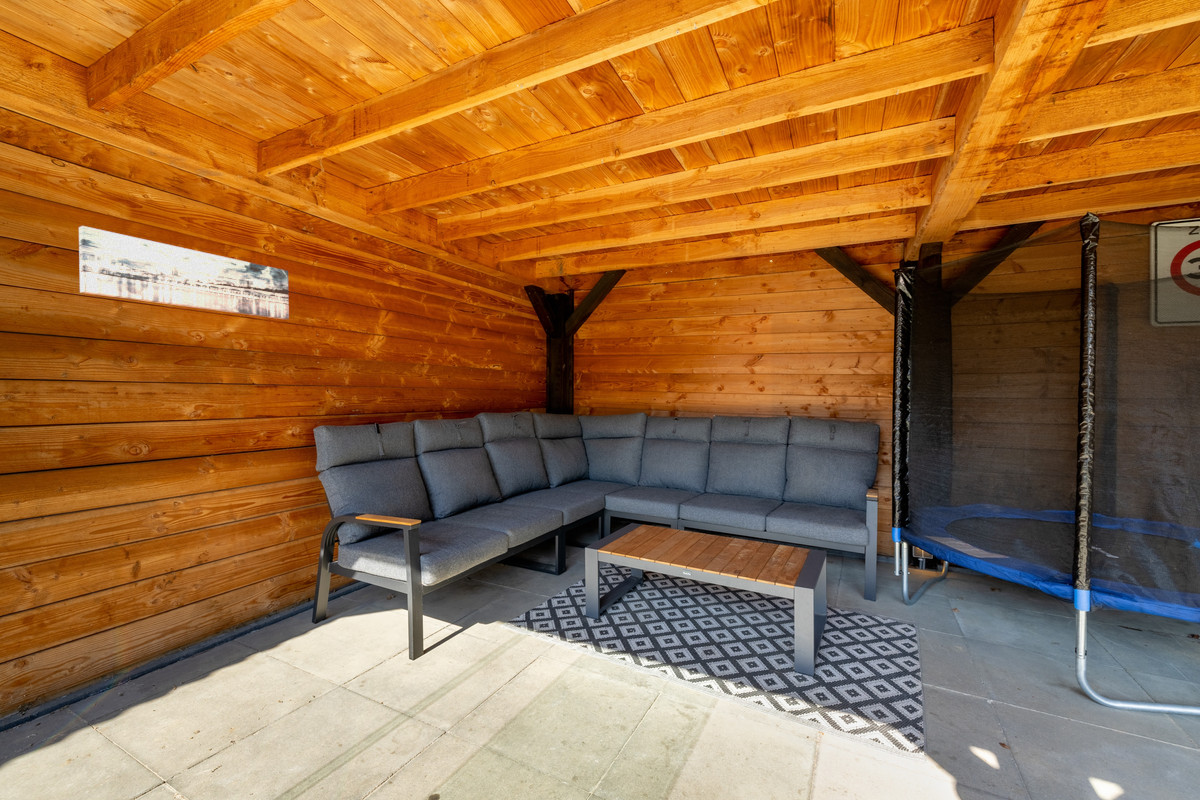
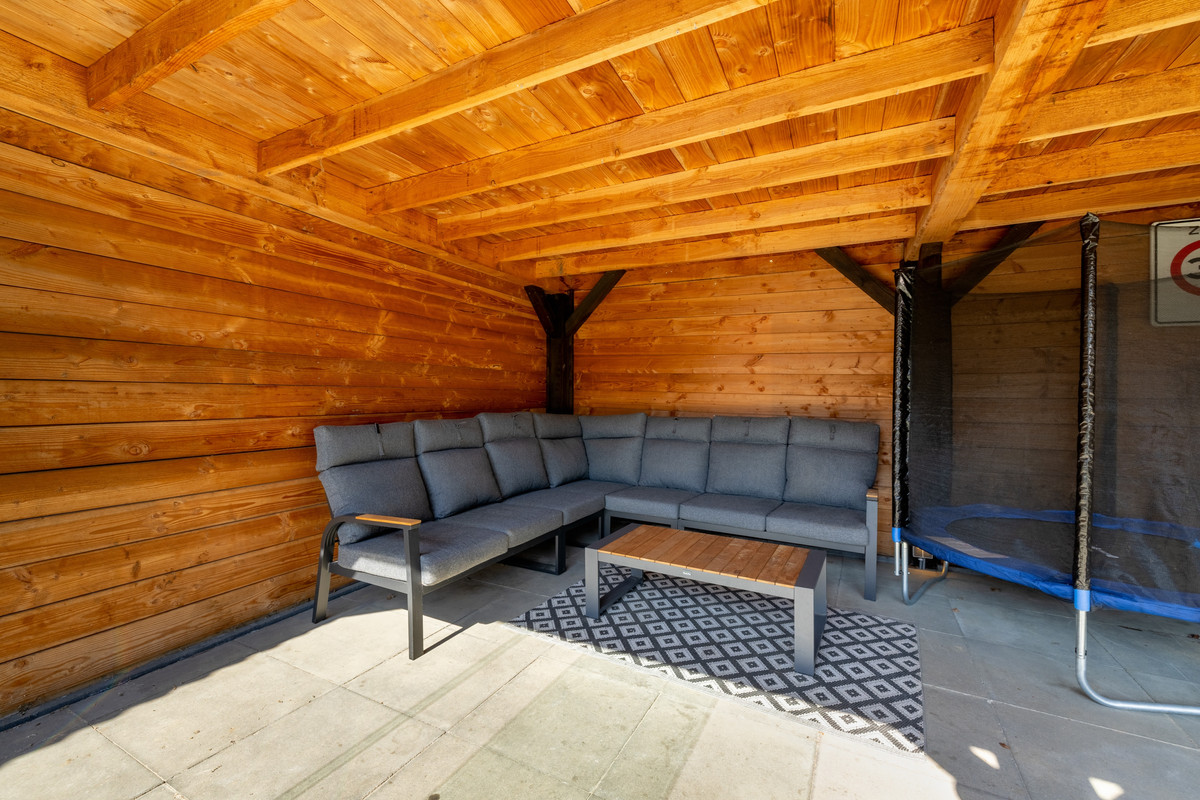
- wall art [78,225,290,320]
